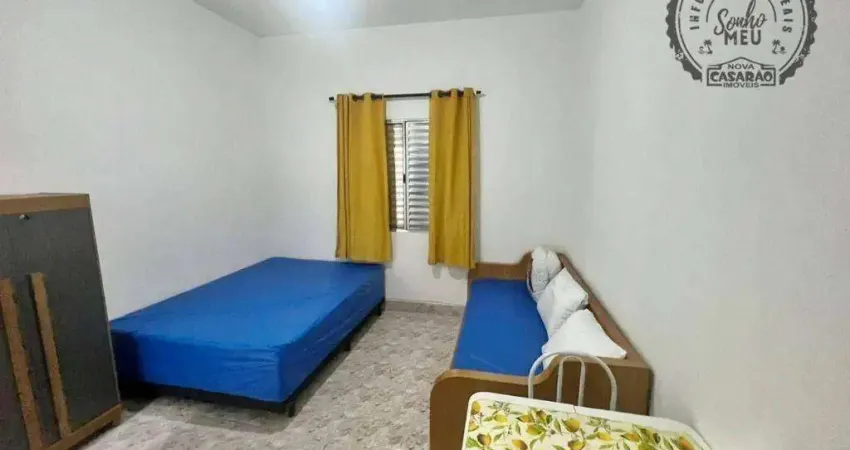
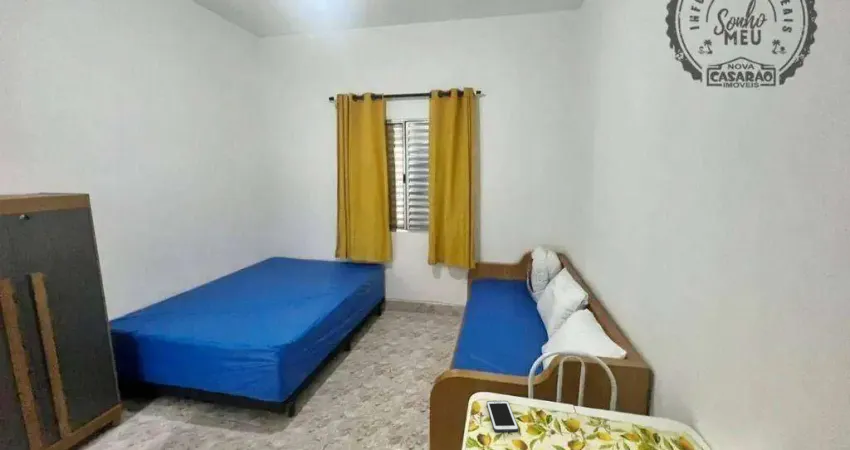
+ cell phone [486,400,519,433]
